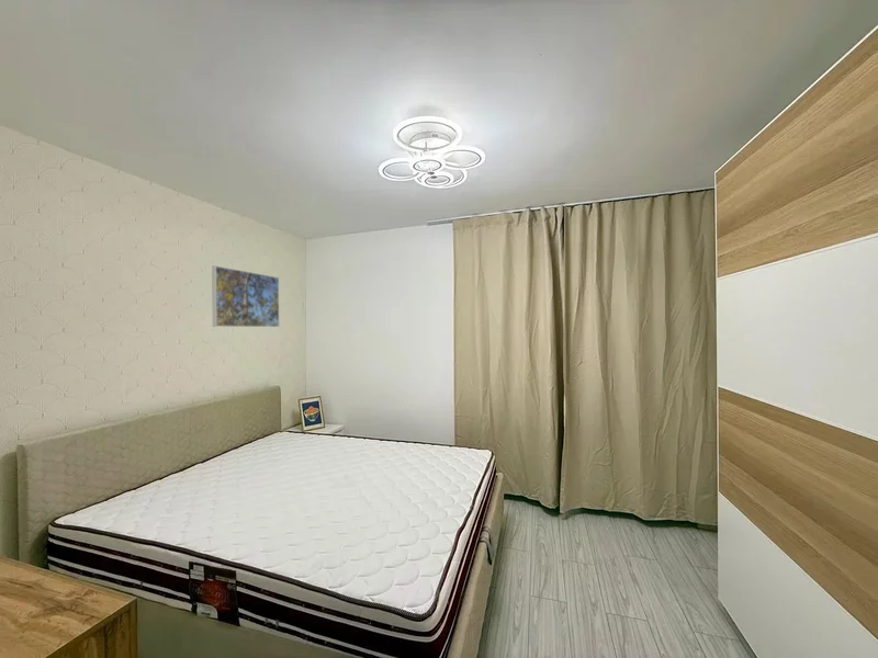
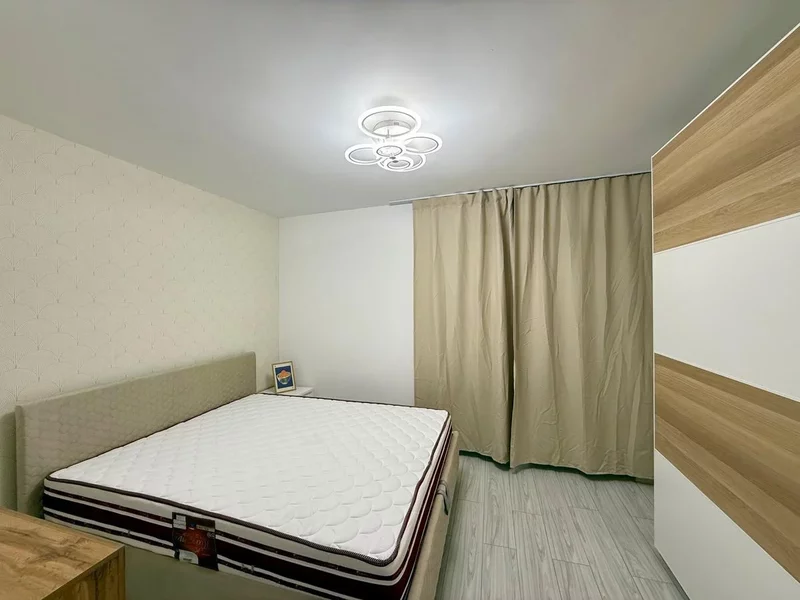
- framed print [211,264,280,328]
